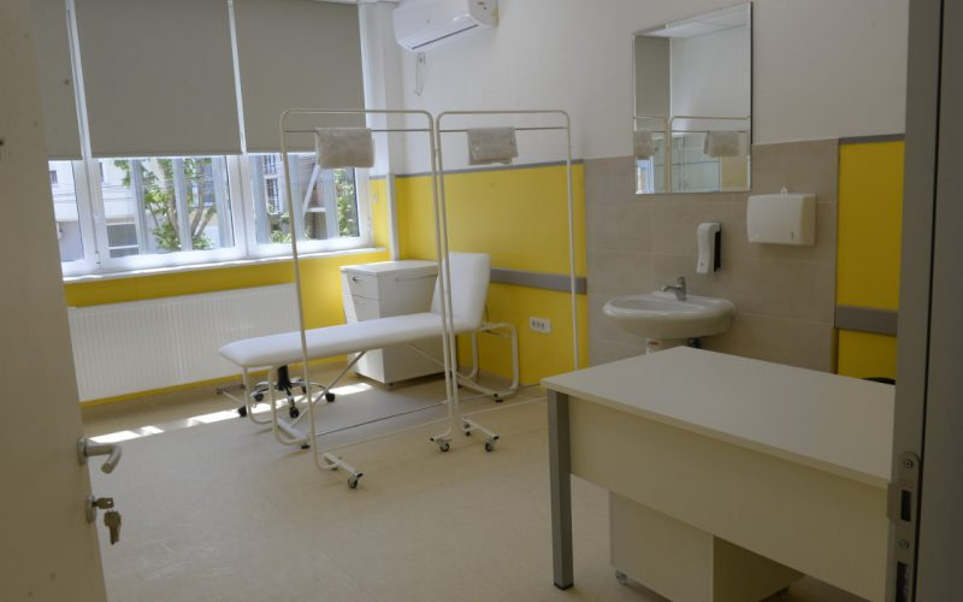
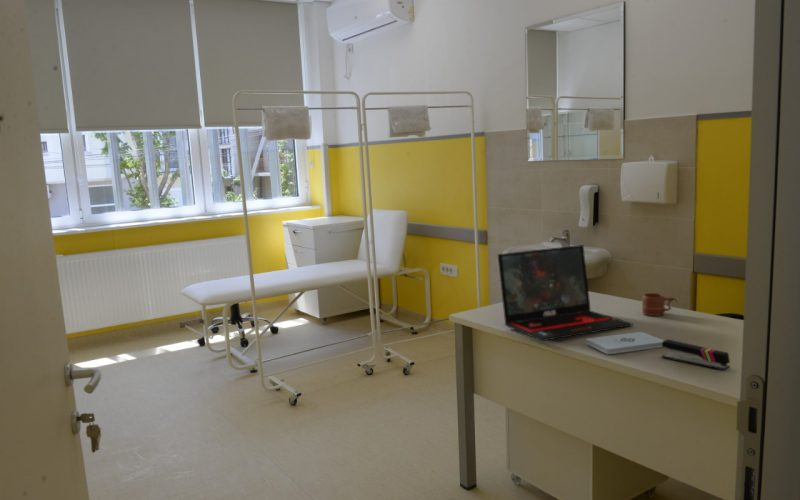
+ laptop [497,244,634,342]
+ notepad [585,331,665,355]
+ stapler [660,338,731,371]
+ mug [641,292,678,317]
